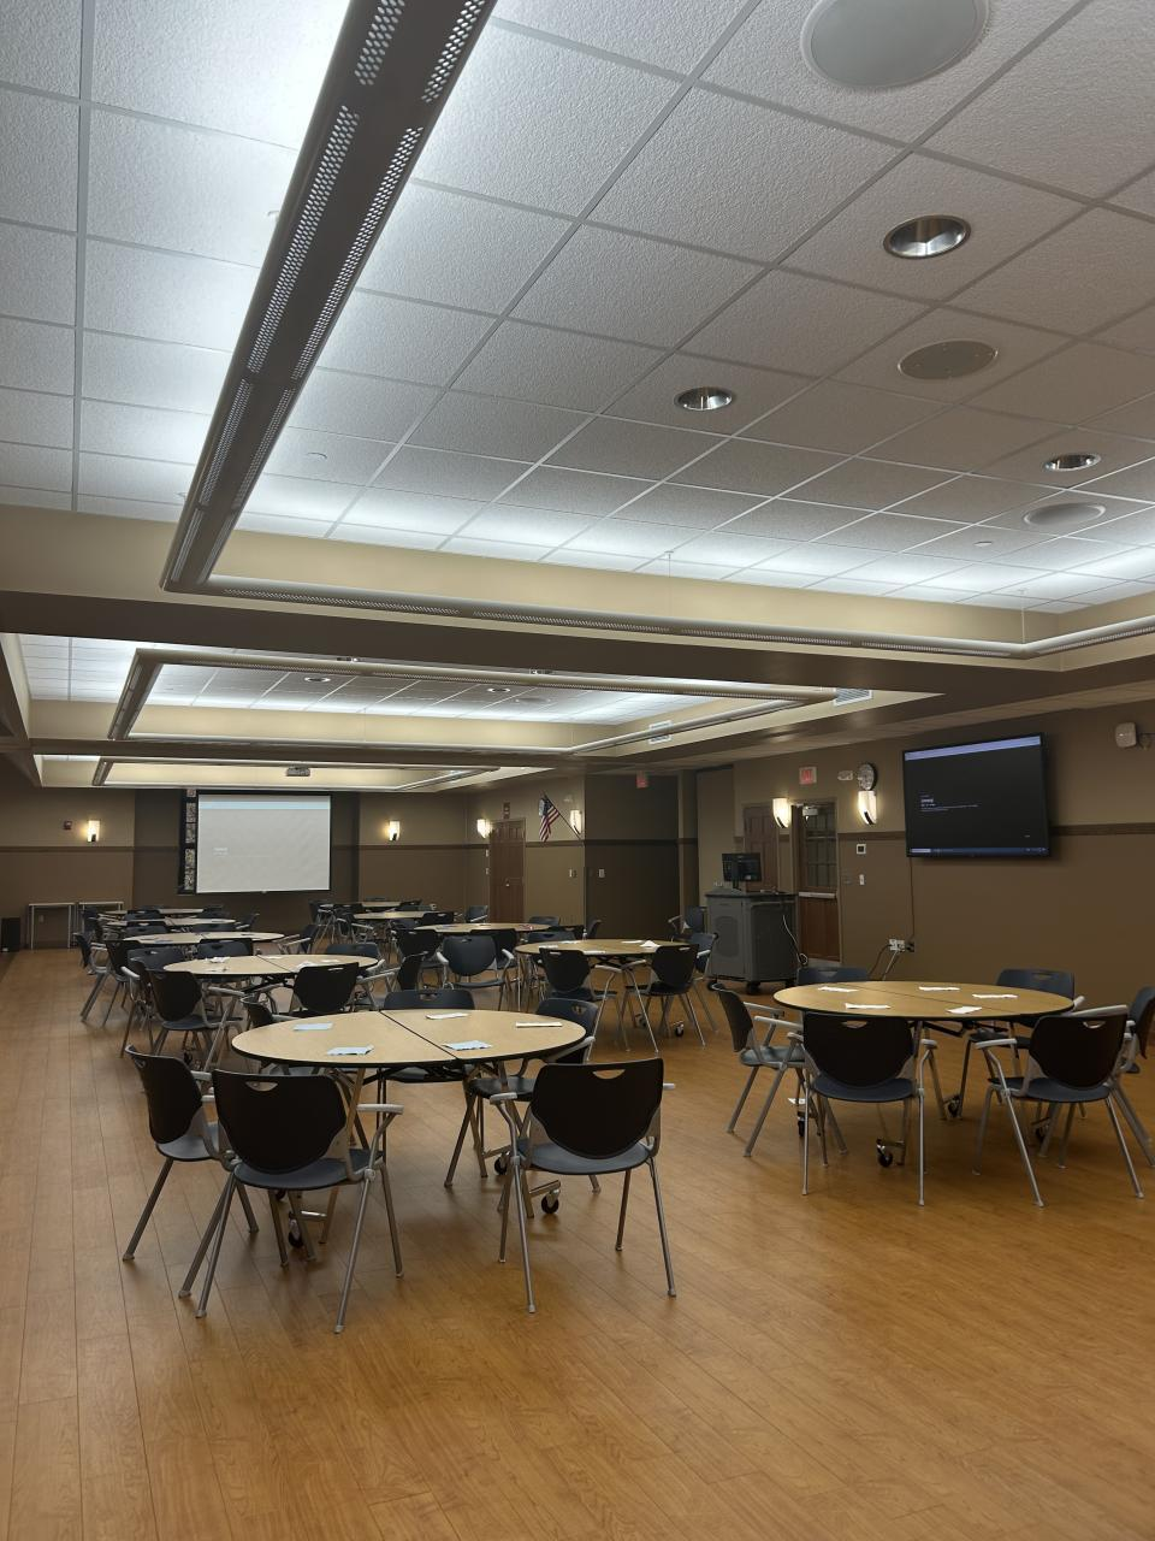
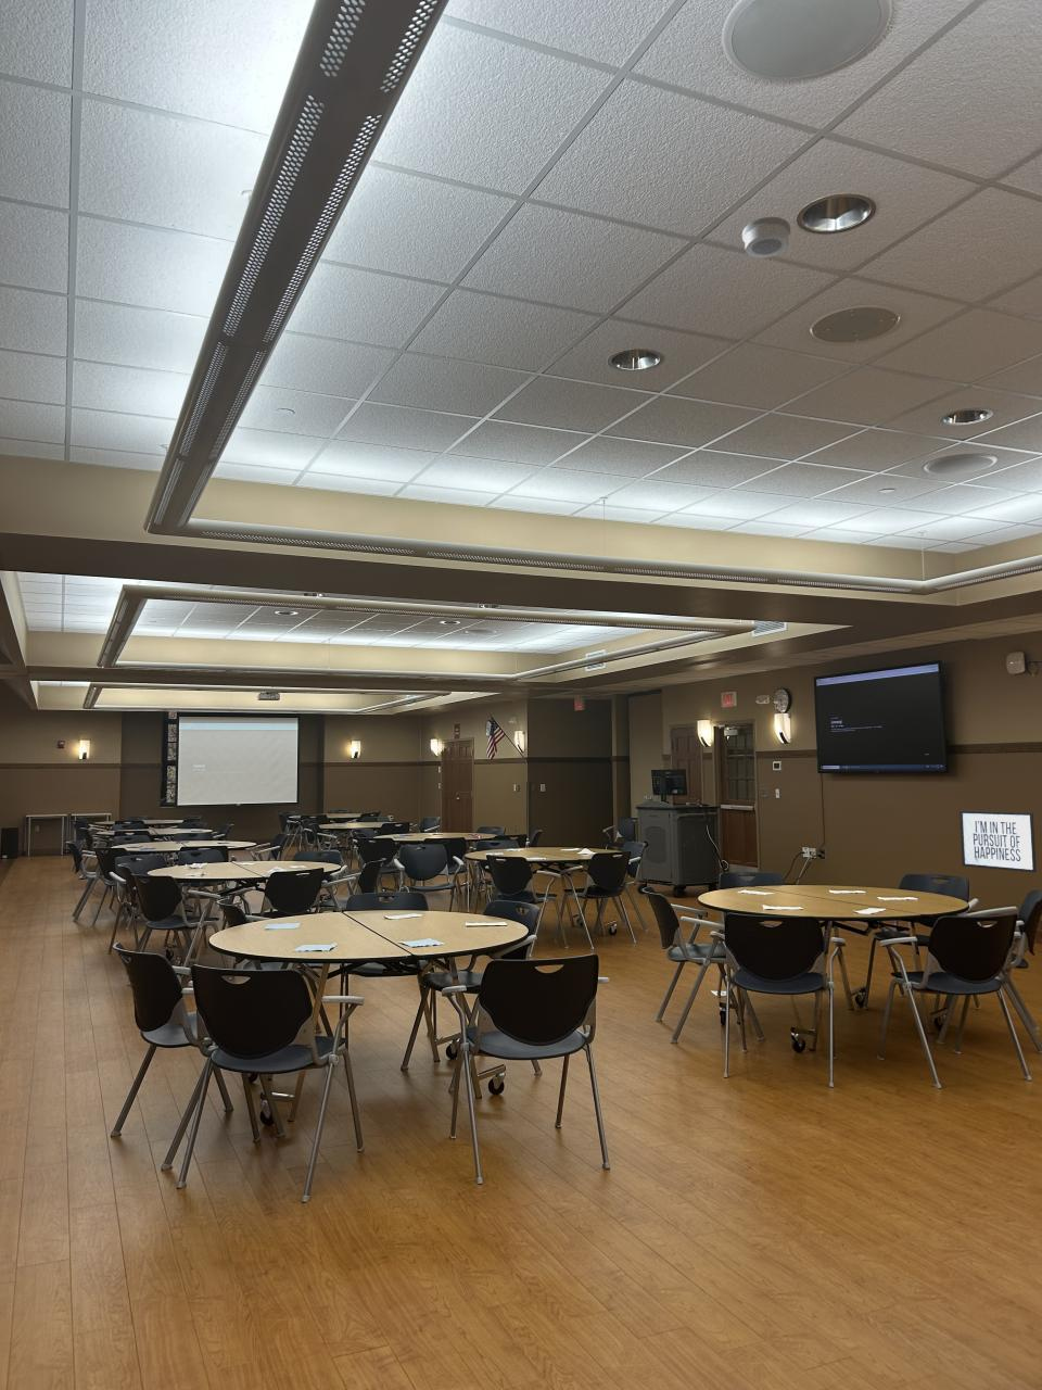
+ smoke detector [741,216,791,259]
+ mirror [959,810,1038,873]
